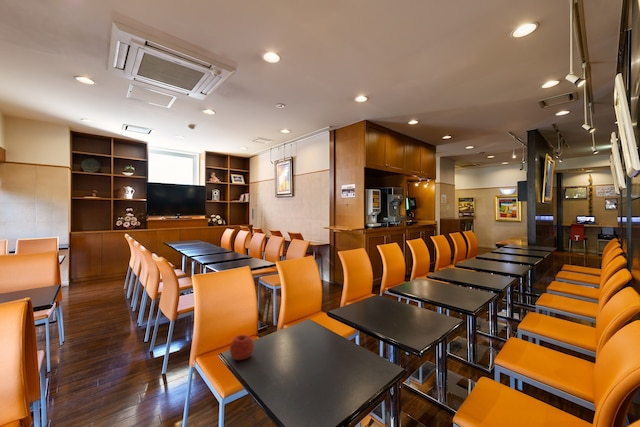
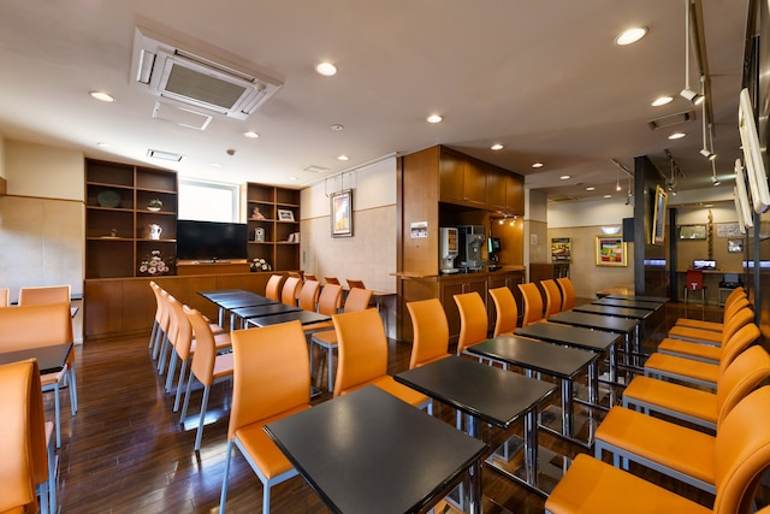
- fruit [229,334,255,361]
